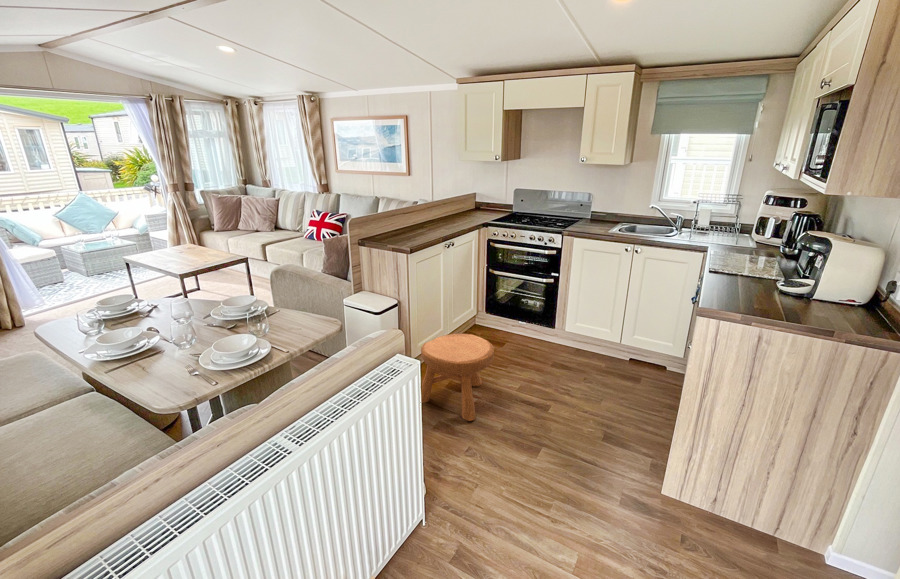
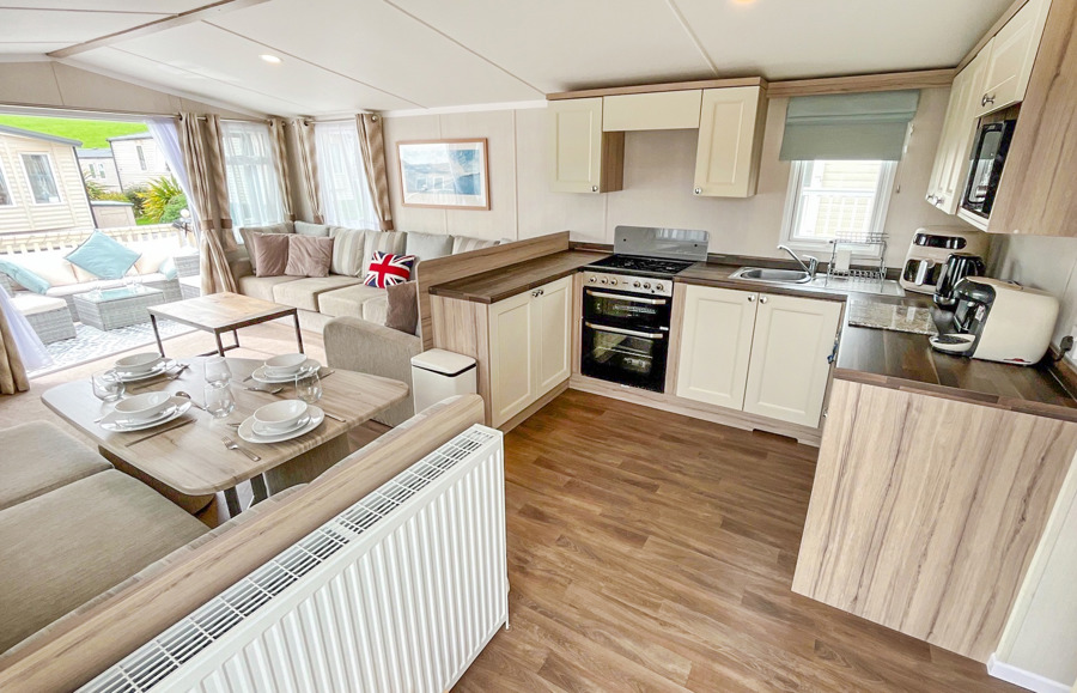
- stool [420,333,495,422]
